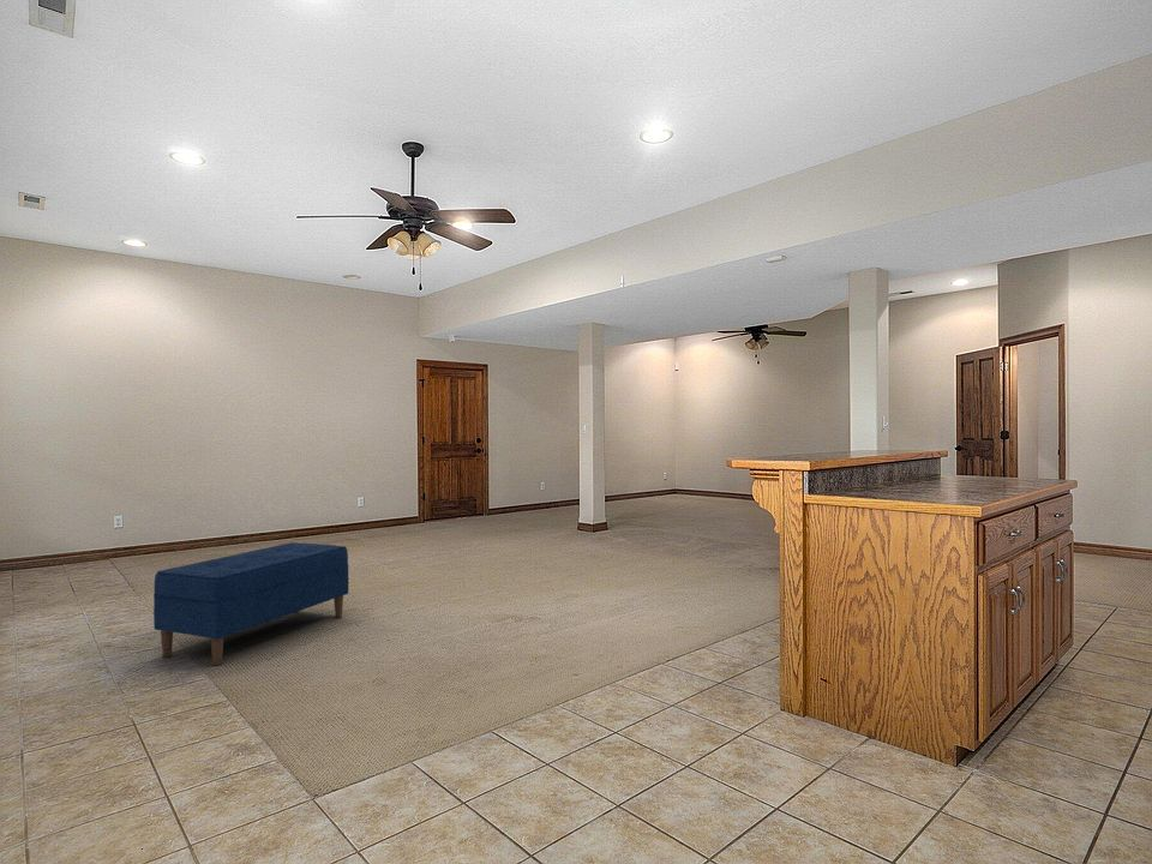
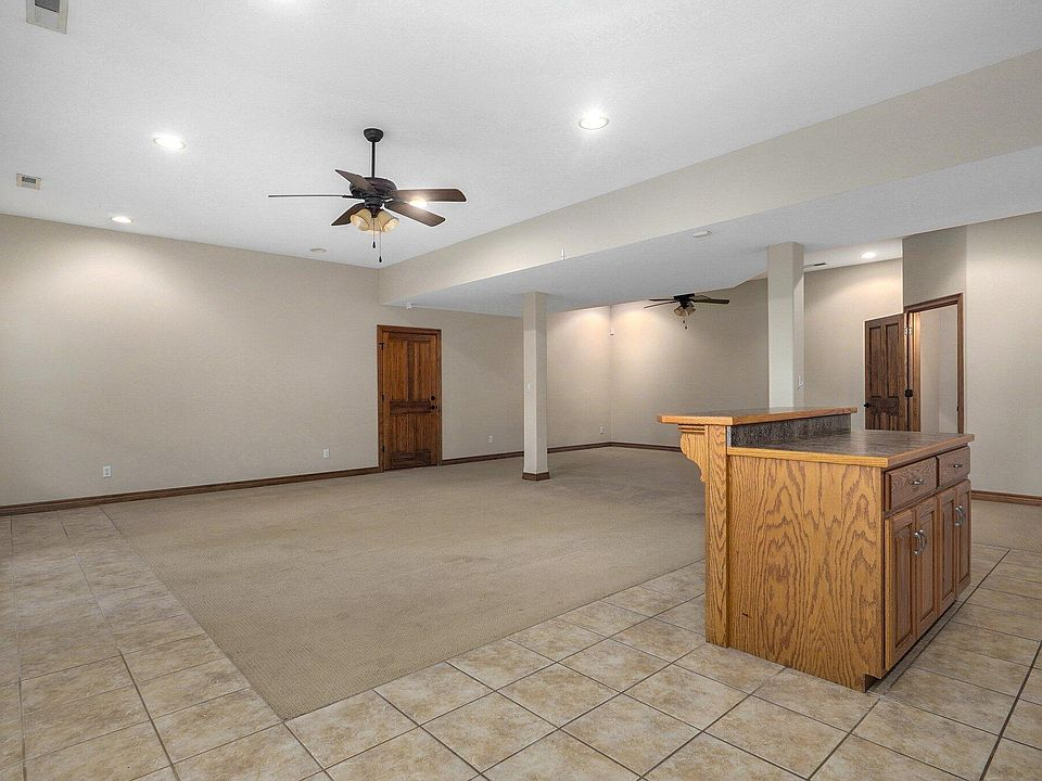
- bench [152,541,350,667]
